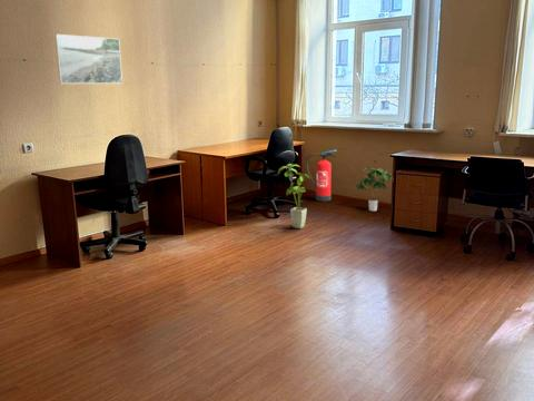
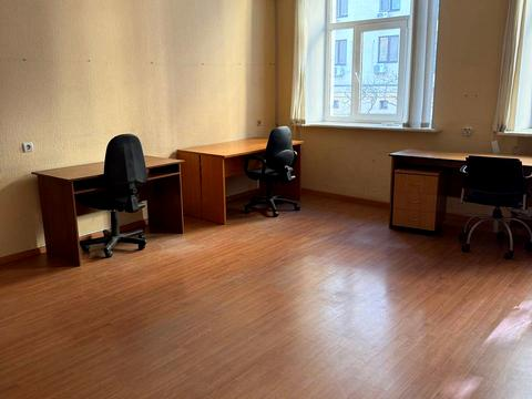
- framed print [53,33,123,85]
- potted plant [355,167,393,212]
- fire extinguisher [305,149,337,203]
- house plant [277,163,310,229]
